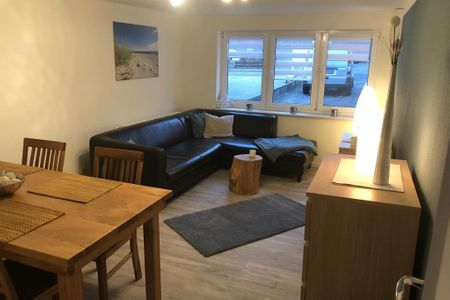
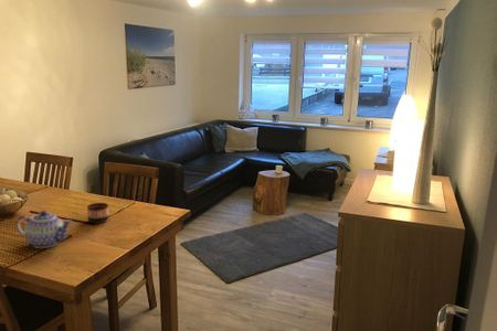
+ cup [86,202,109,224]
+ teapot [15,210,73,249]
